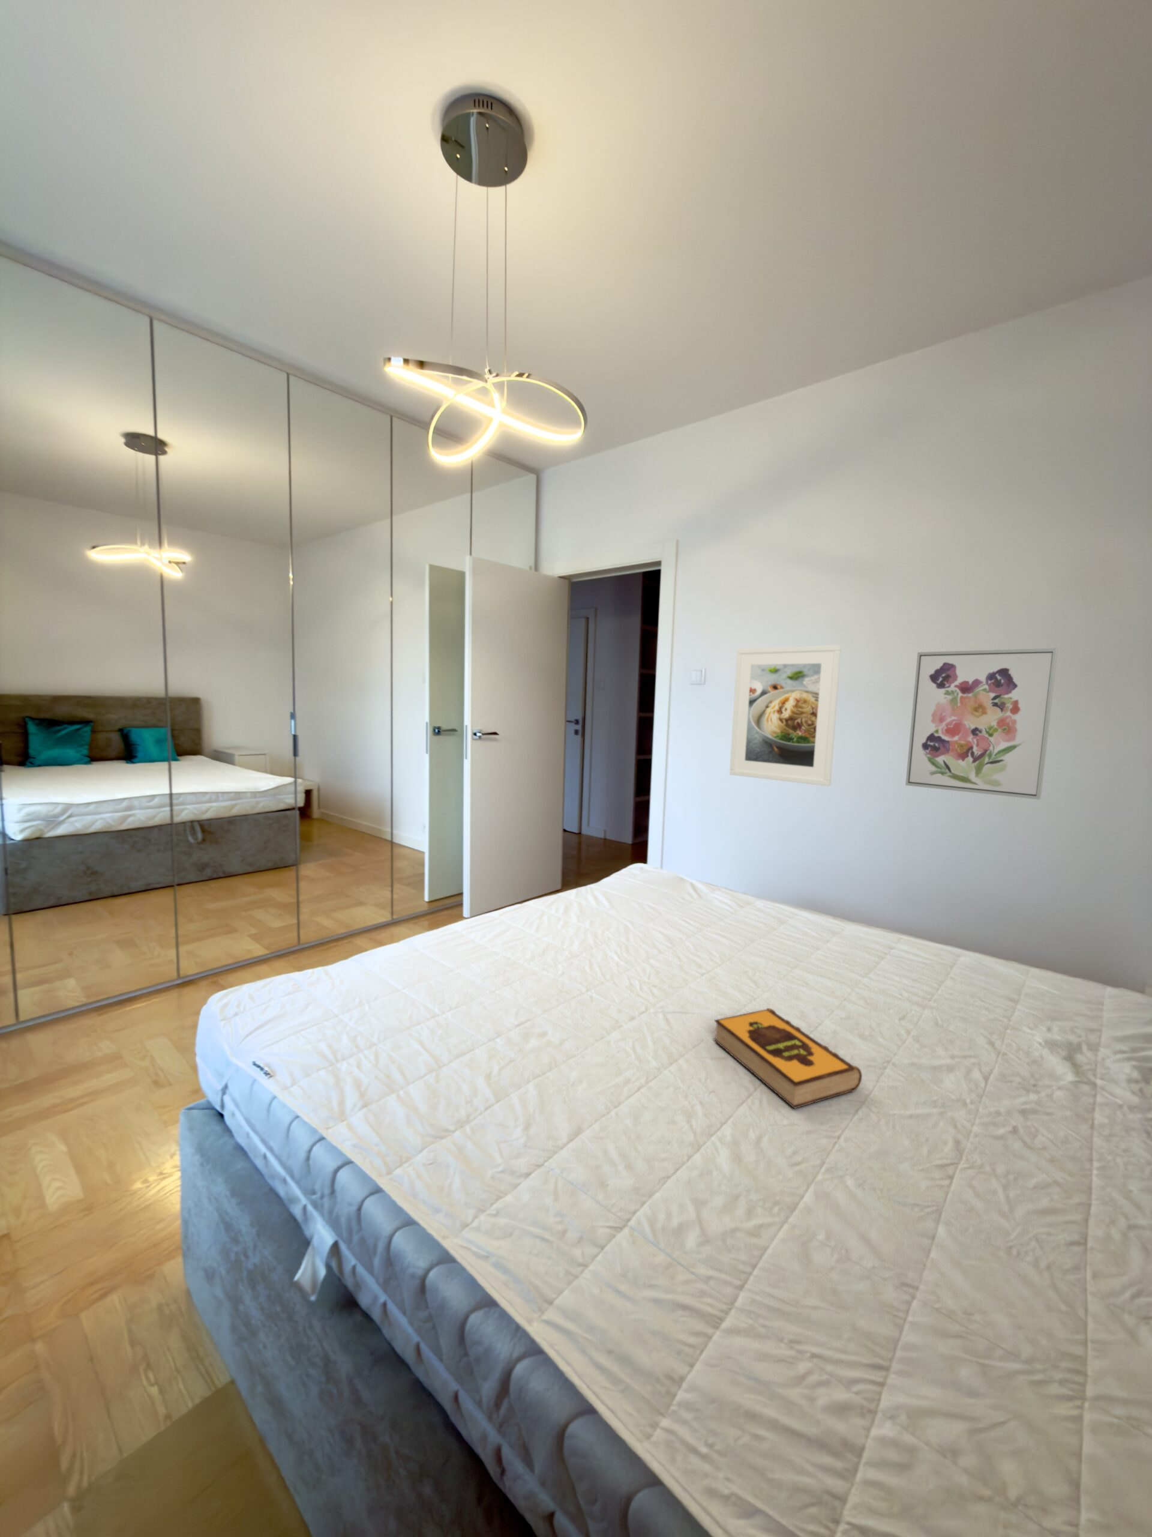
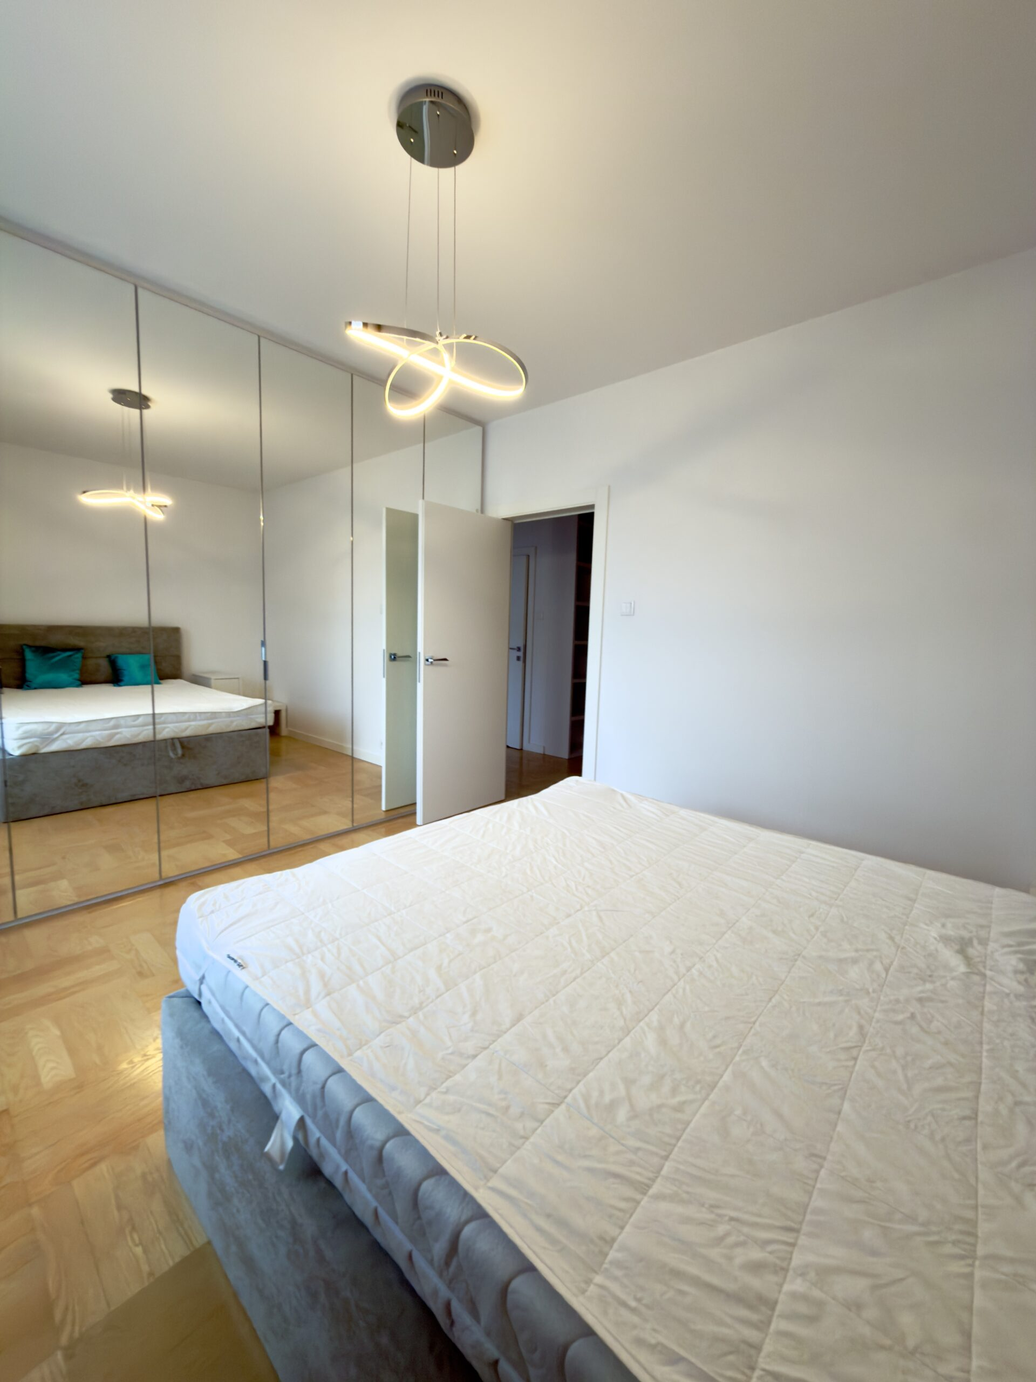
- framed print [728,644,842,787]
- hardback book [713,1007,863,1109]
- wall art [905,647,1059,800]
